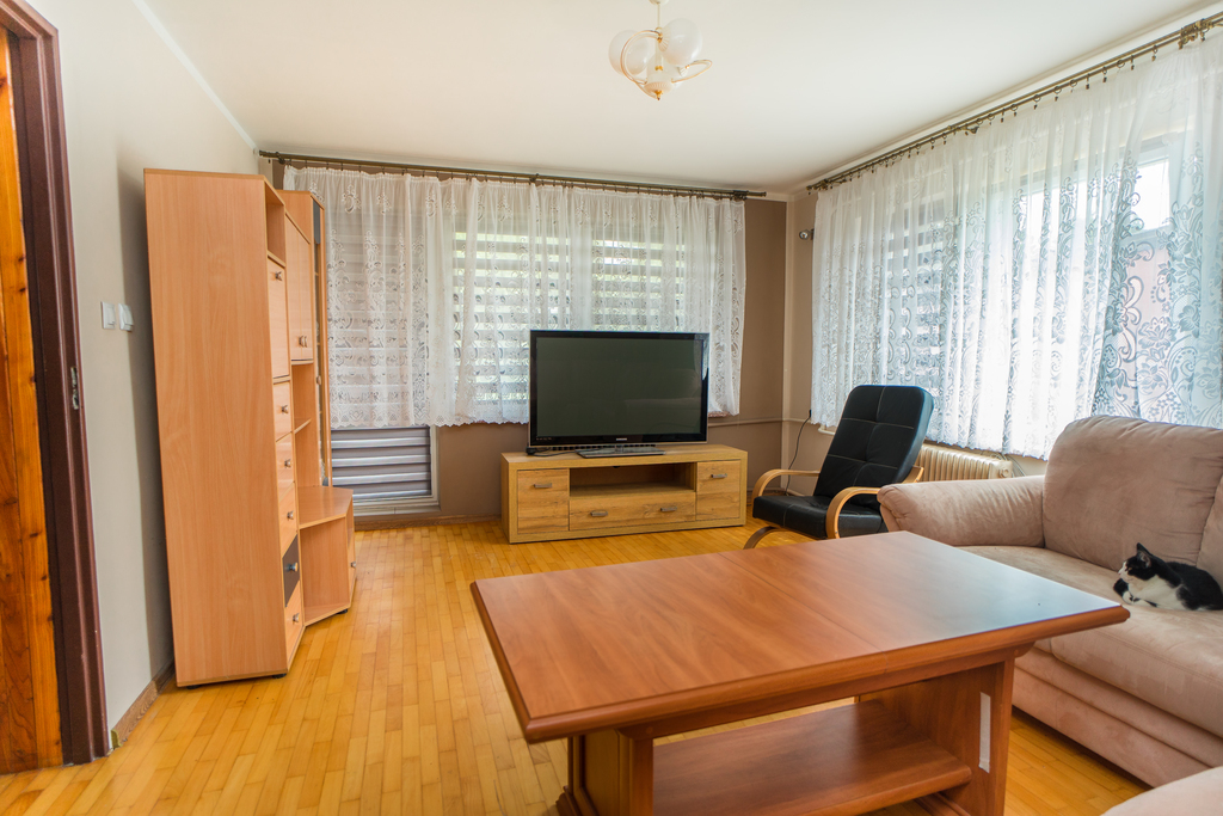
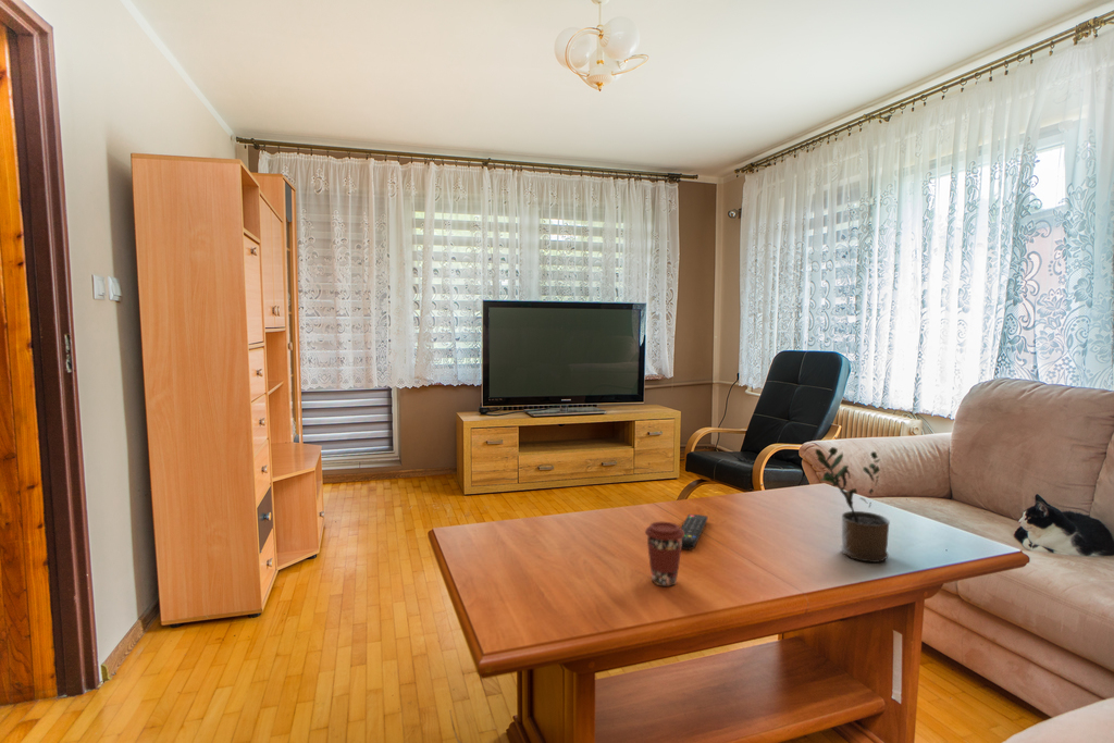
+ remote control [680,513,708,550]
+ potted plant [814,446,891,564]
+ coffee cup [644,521,684,587]
